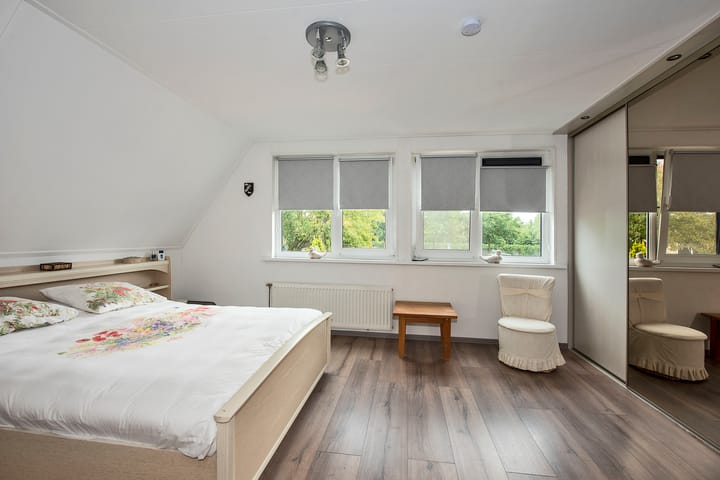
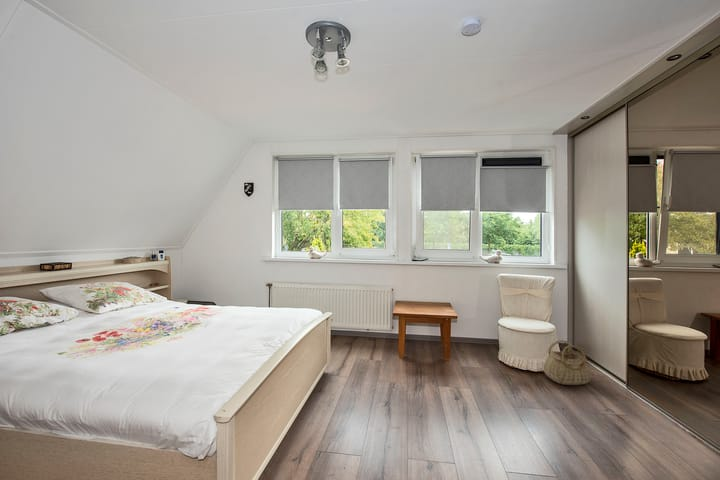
+ basket [542,339,592,386]
